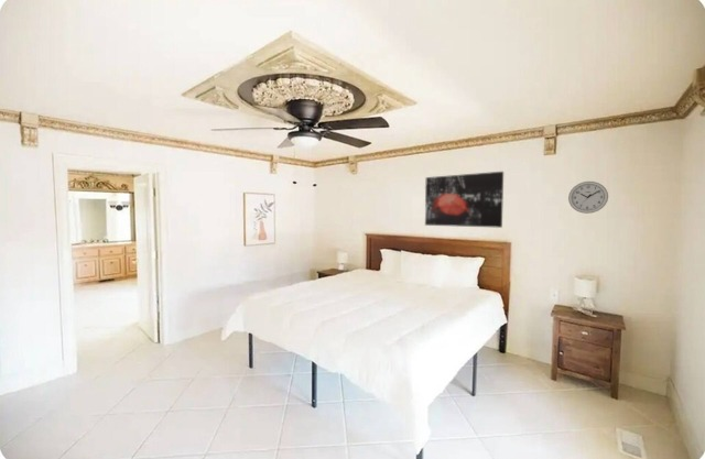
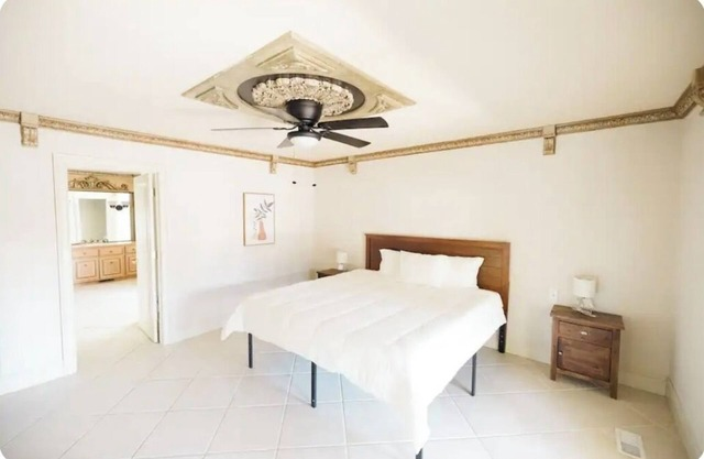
- wall art [424,171,505,229]
- wall clock [567,181,609,215]
